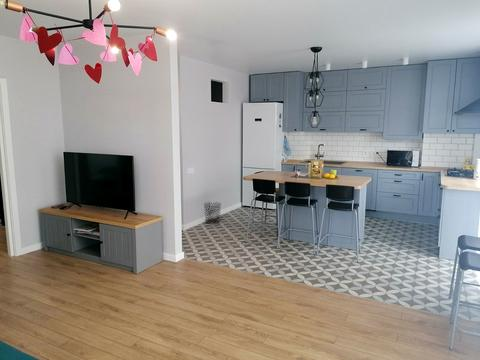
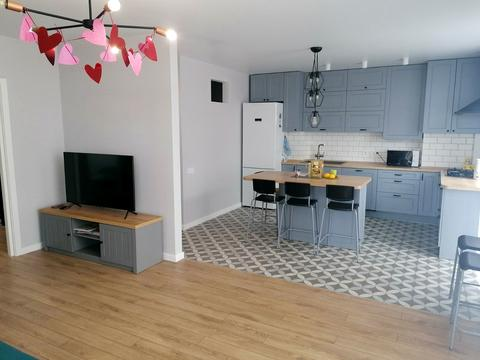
- waste bin [203,201,222,225]
